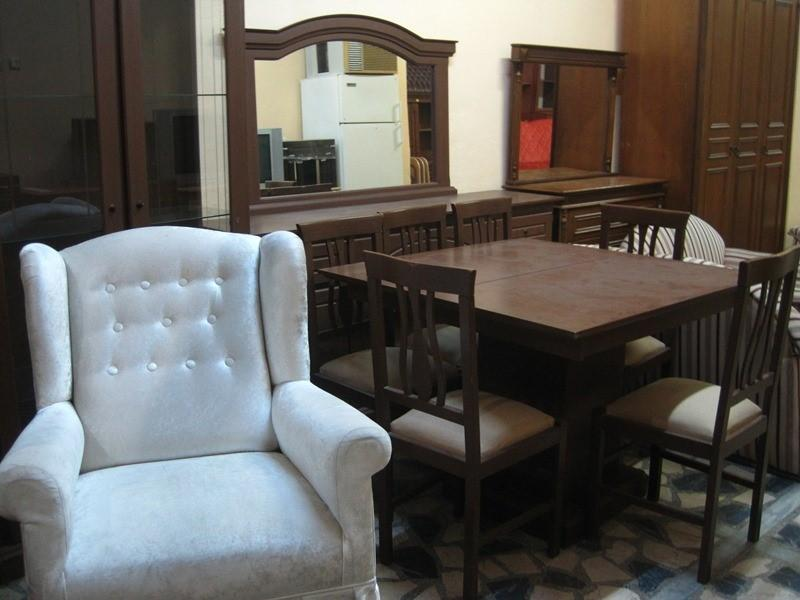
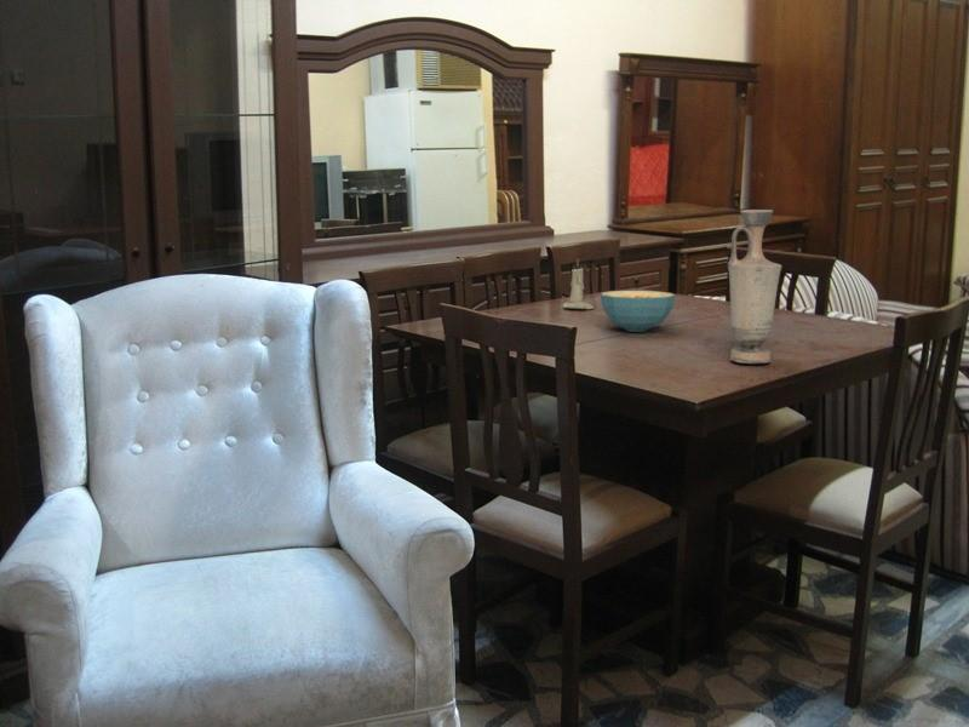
+ cereal bowl [600,290,676,333]
+ vase [727,208,782,365]
+ candle [562,259,595,310]
